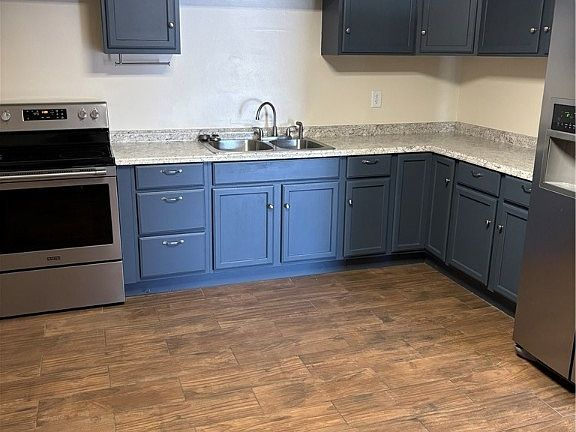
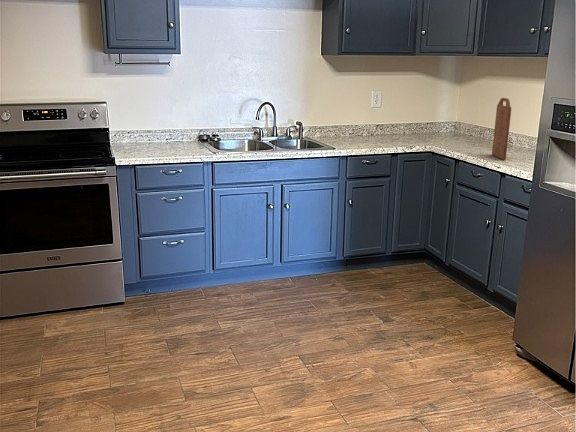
+ cutting board [491,97,512,161]
